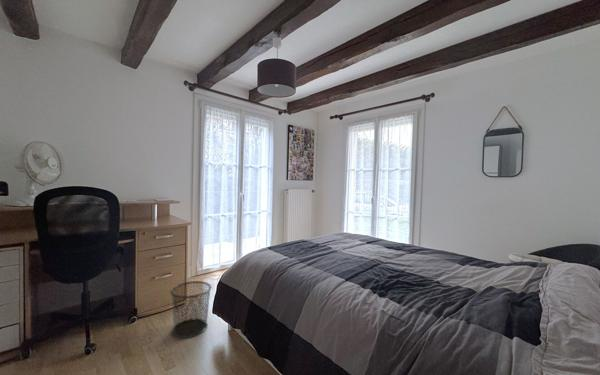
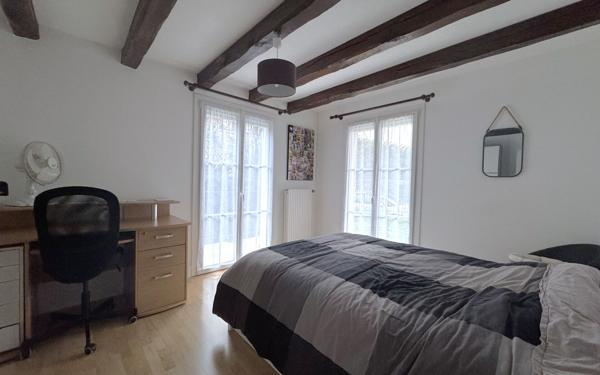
- waste bin [169,280,212,338]
